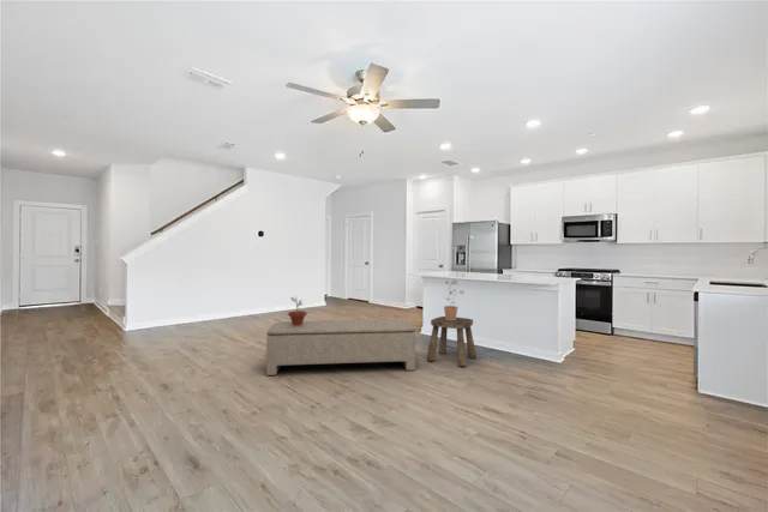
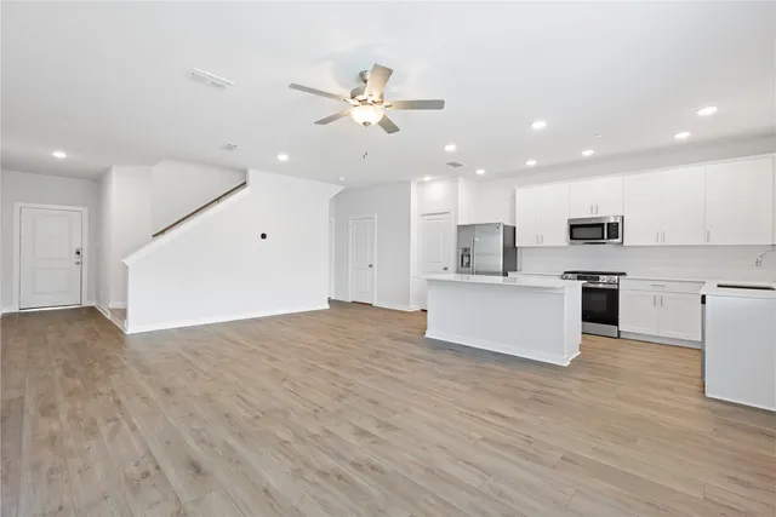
- potted plant [287,296,308,326]
- bench [265,318,416,377]
- stool [426,315,478,367]
- potted plant [443,279,466,320]
